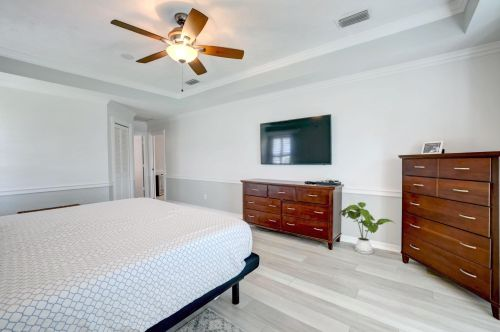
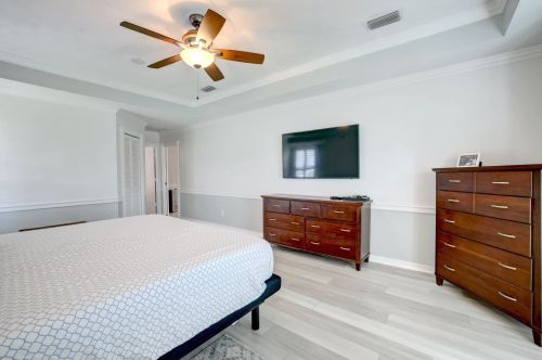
- house plant [338,201,397,255]
